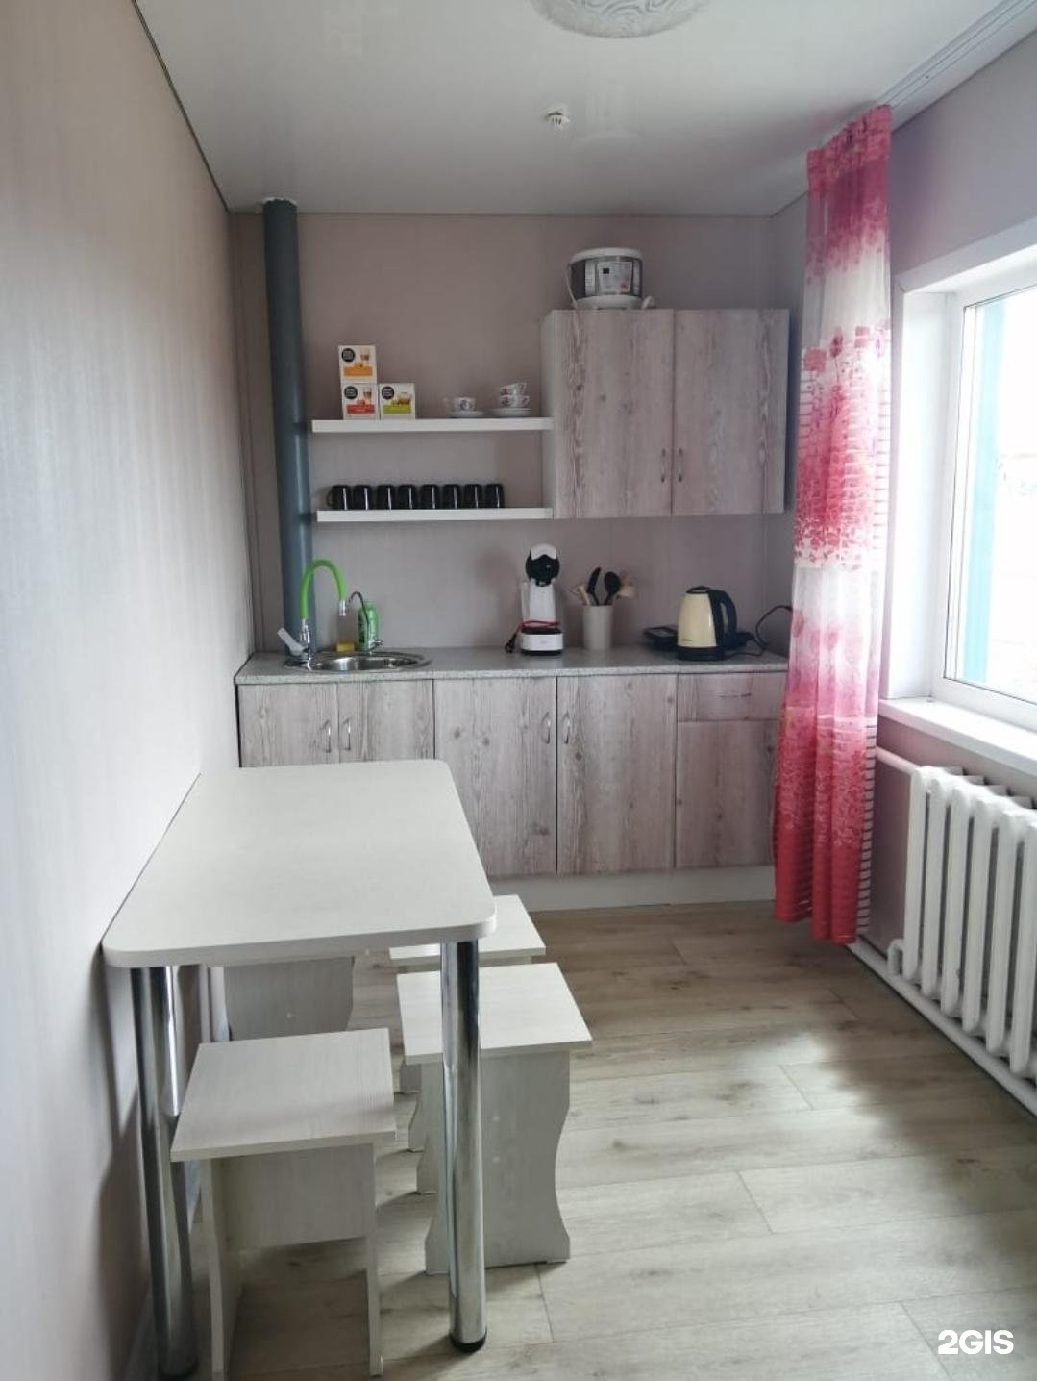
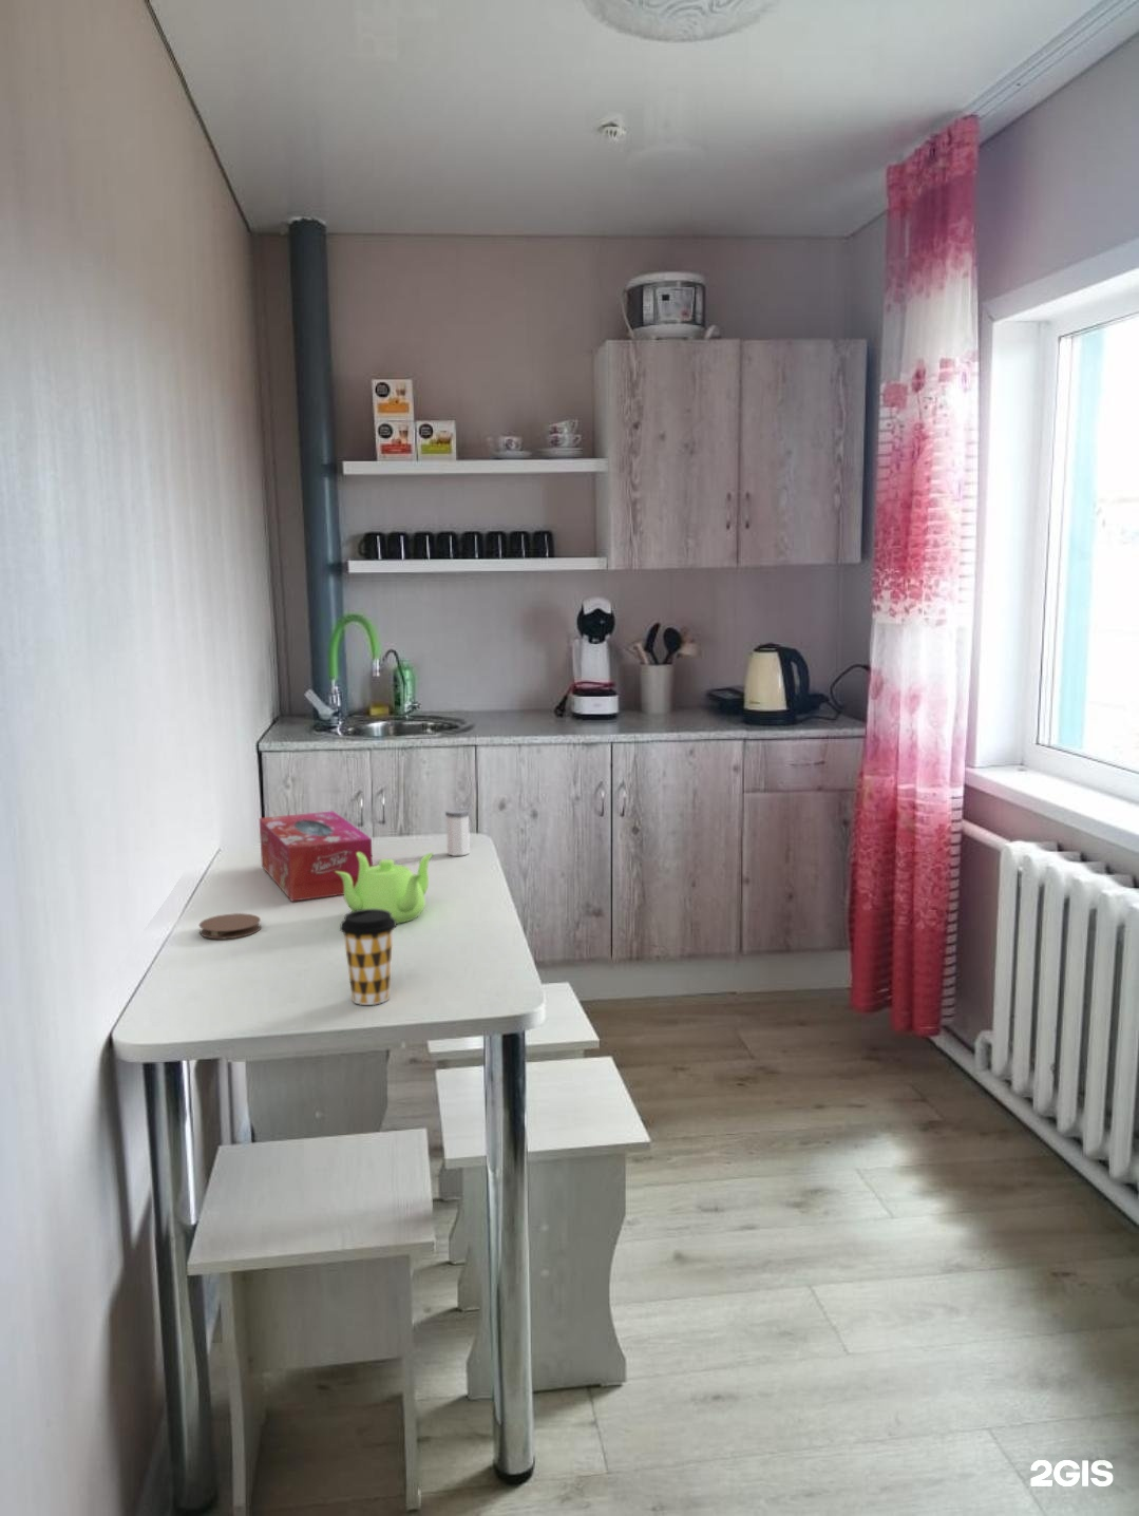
+ teapot [335,852,434,925]
+ salt shaker [444,808,471,857]
+ coffee cup [339,909,398,1006]
+ coaster [199,912,262,939]
+ tissue box [258,810,373,902]
